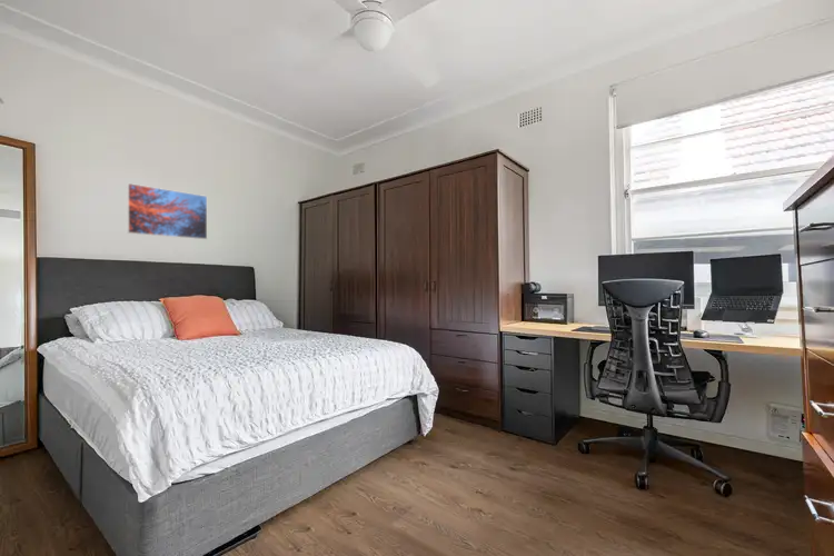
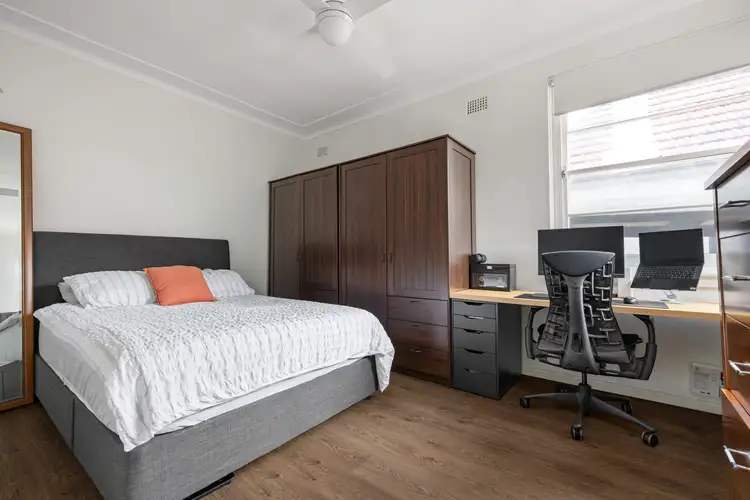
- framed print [126,182,208,240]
